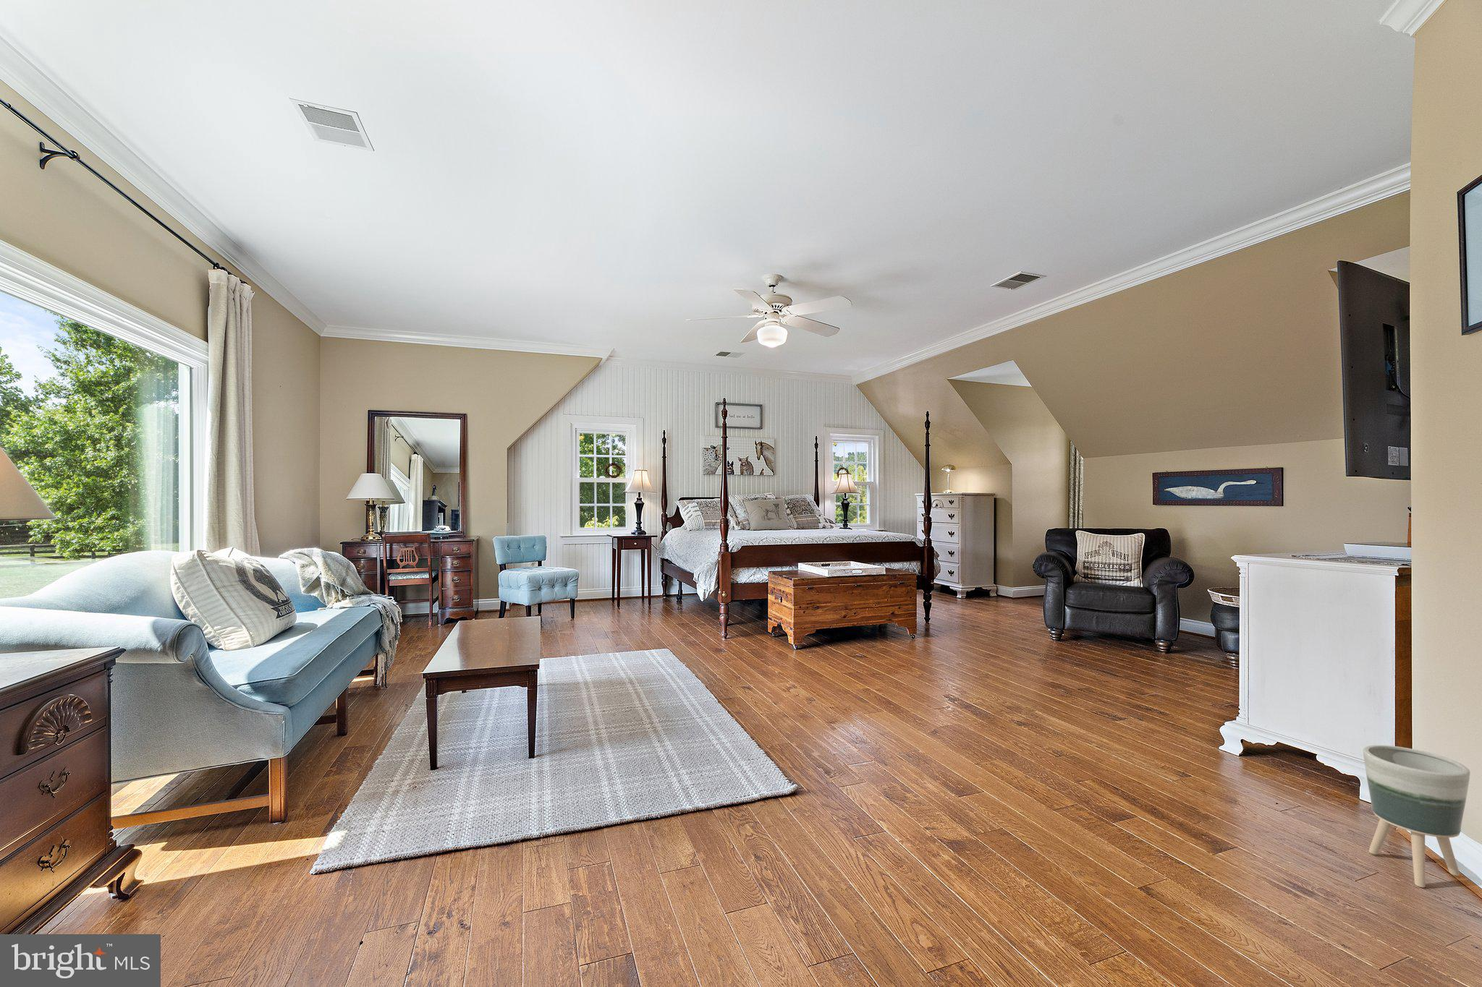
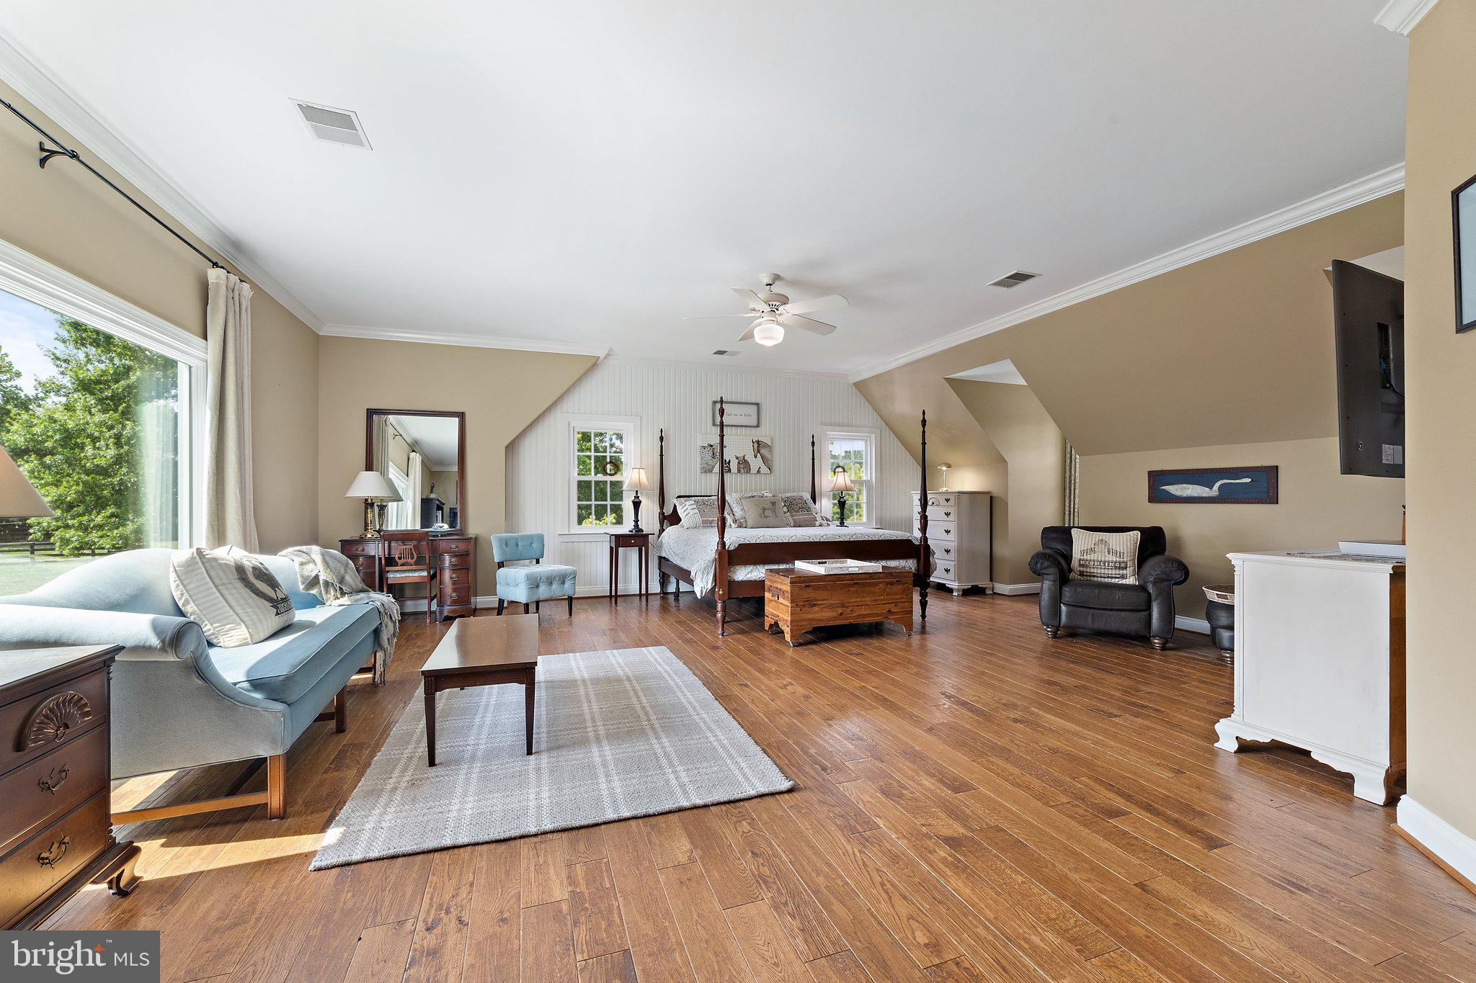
- planter [1363,745,1471,888]
